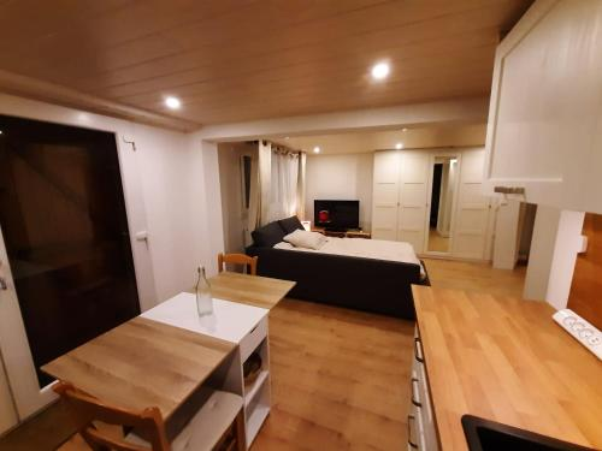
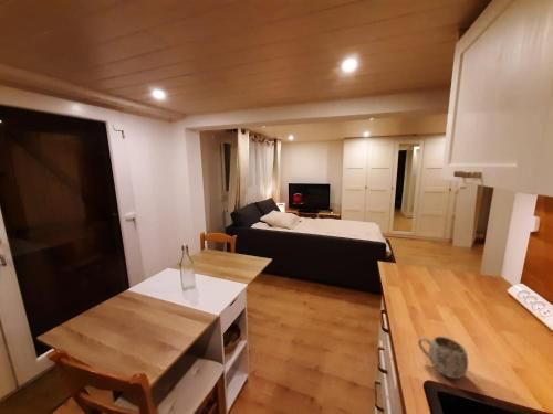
+ mug [417,336,469,380]
